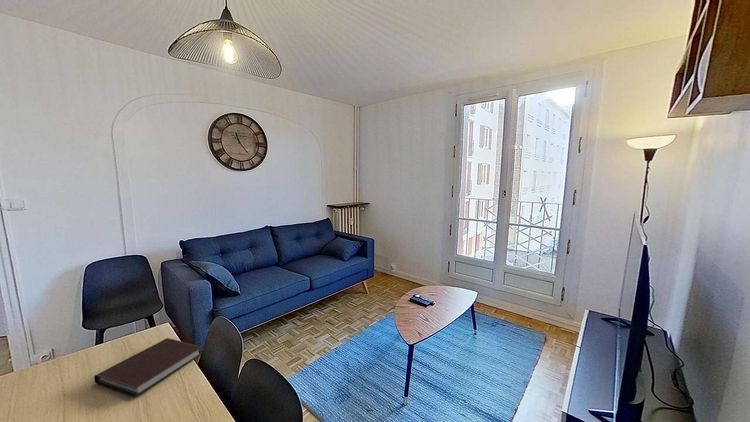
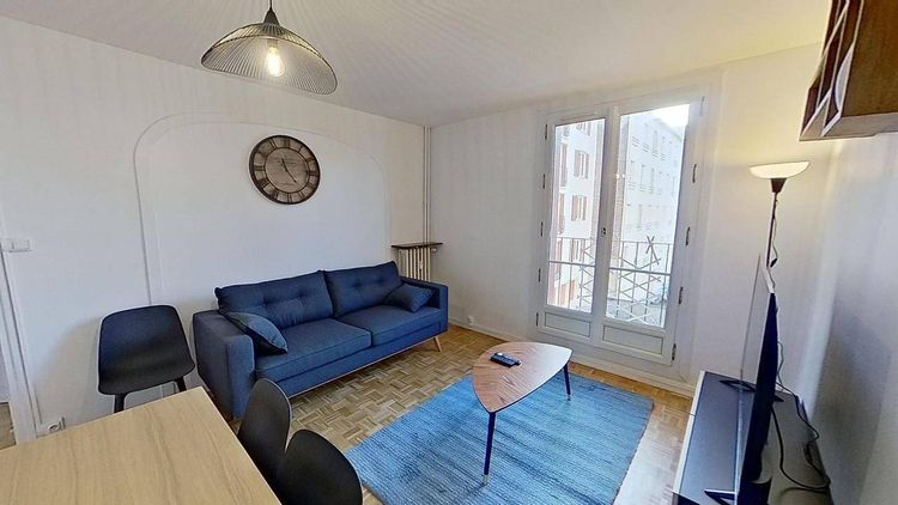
- notebook [93,337,204,398]
